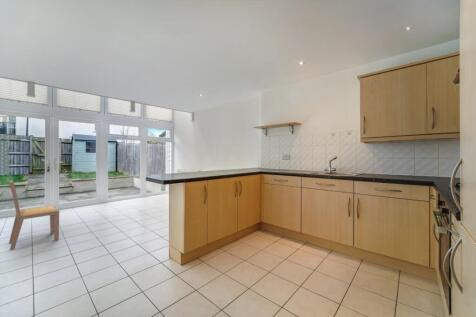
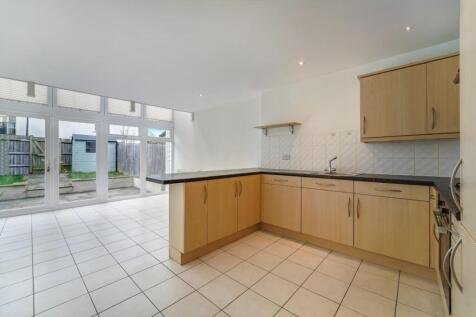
- dining chair [7,179,60,251]
